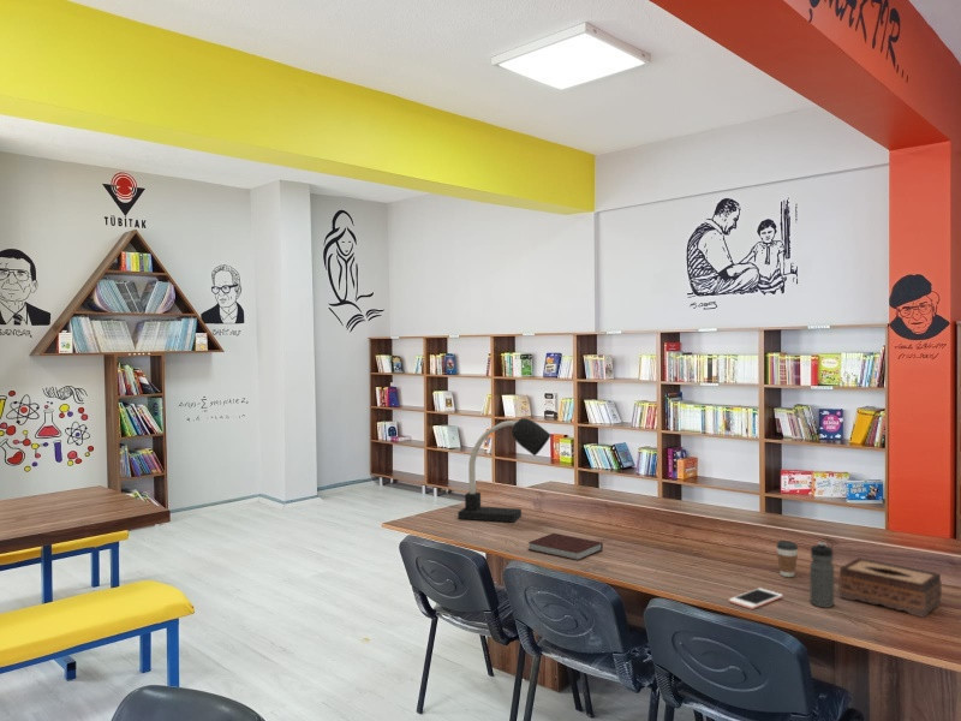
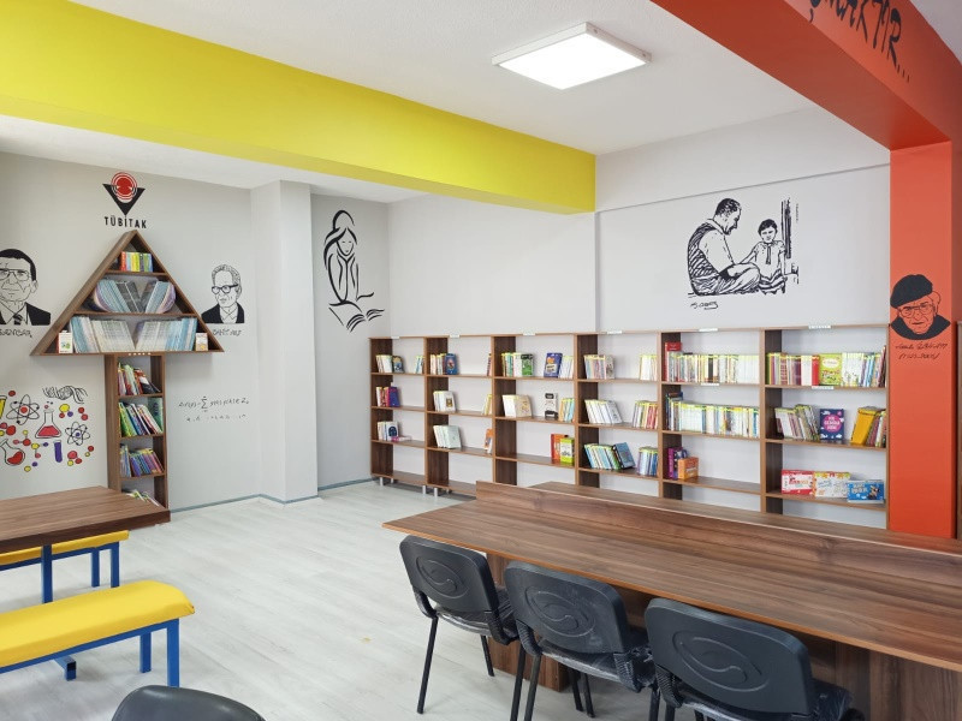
- water bottle [808,541,835,609]
- tissue box [837,556,943,619]
- cell phone [728,586,784,610]
- coffee cup [775,540,799,578]
- desk lamp [456,417,551,524]
- notebook [527,532,604,561]
